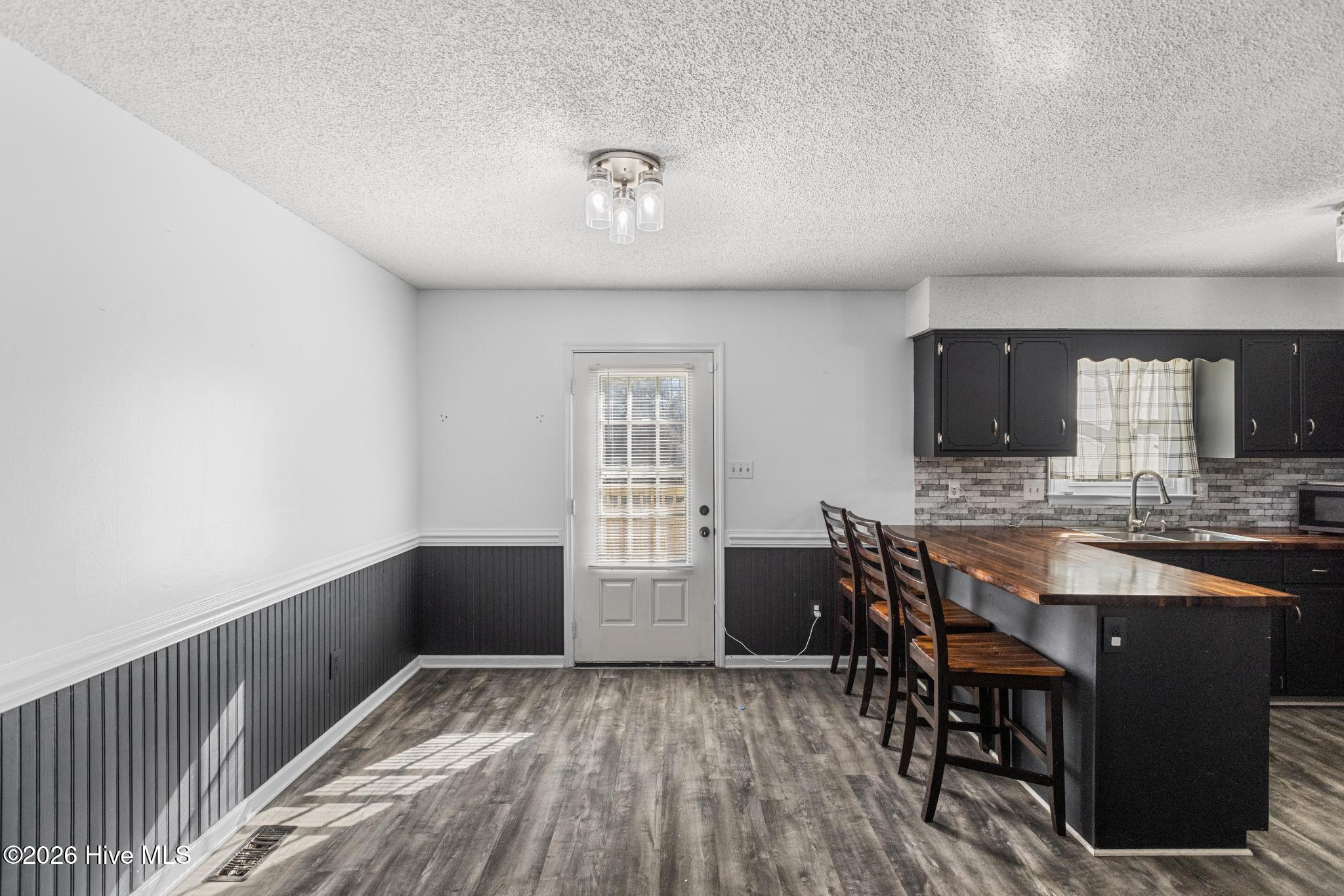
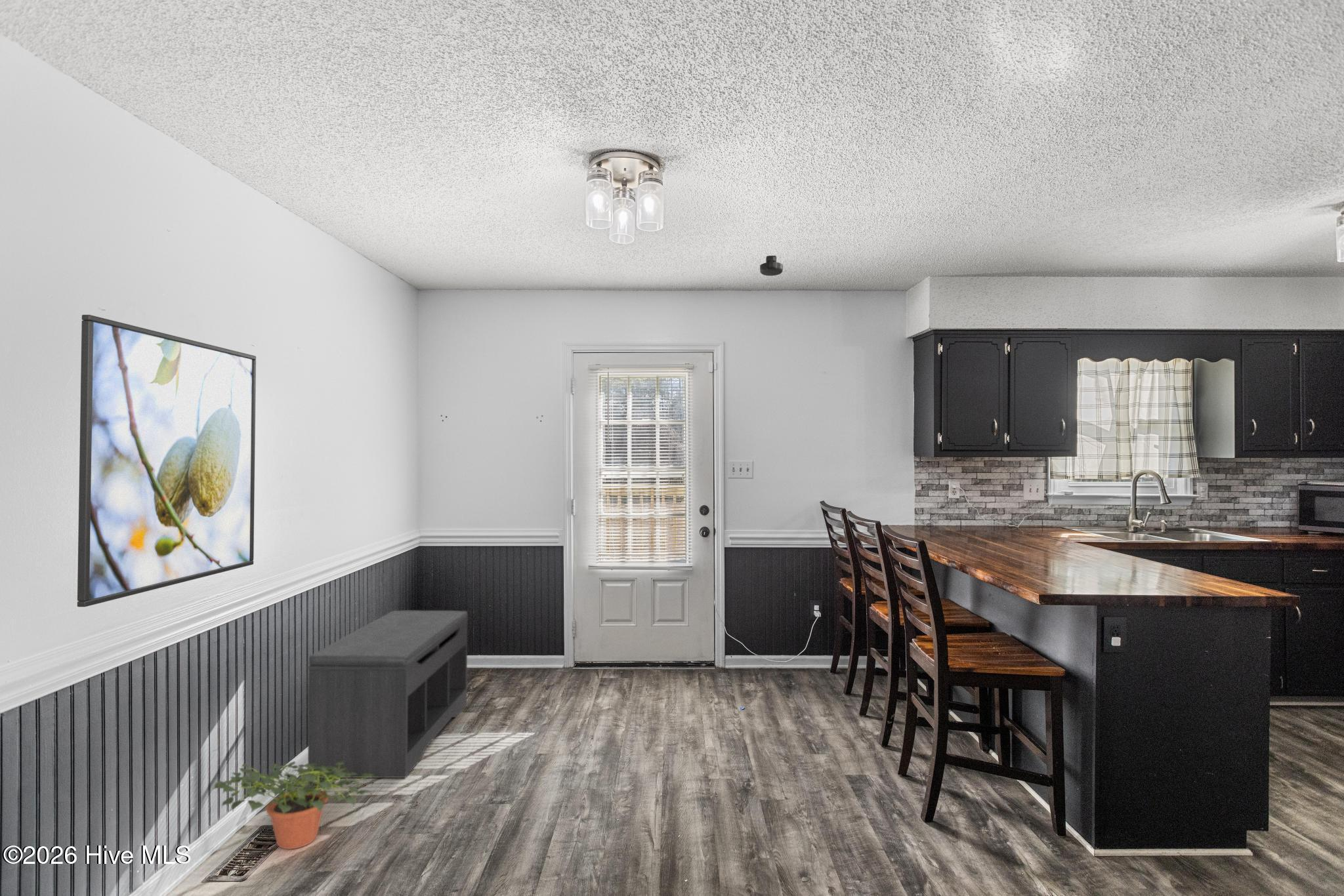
+ bench [307,609,469,779]
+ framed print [77,314,257,607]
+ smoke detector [759,255,784,276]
+ potted plant [212,761,373,850]
